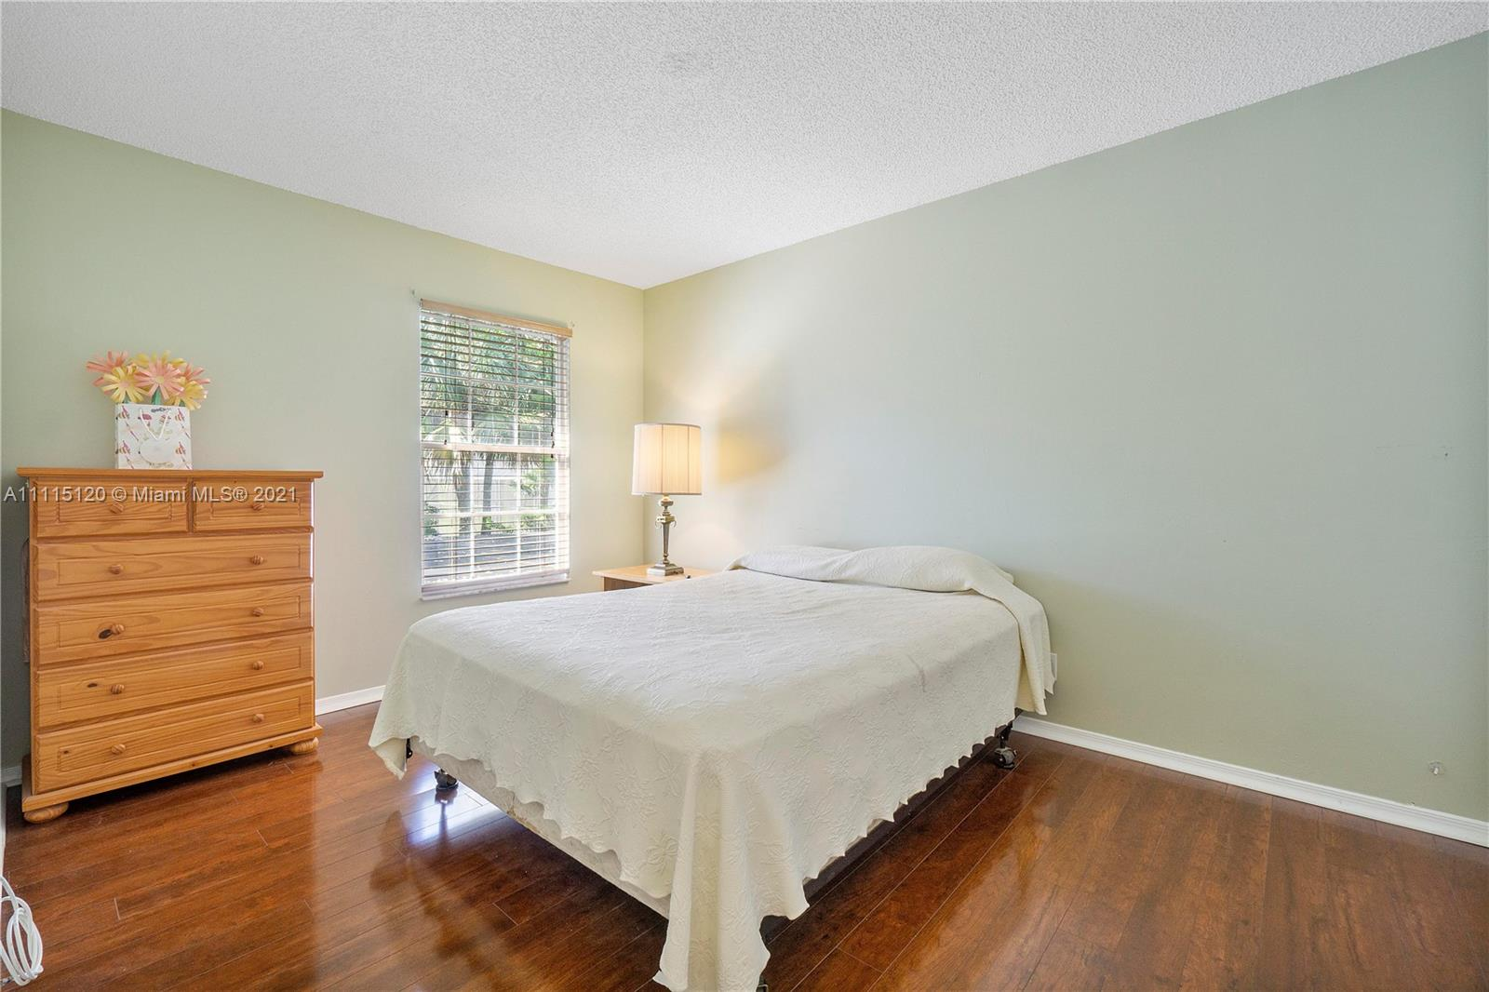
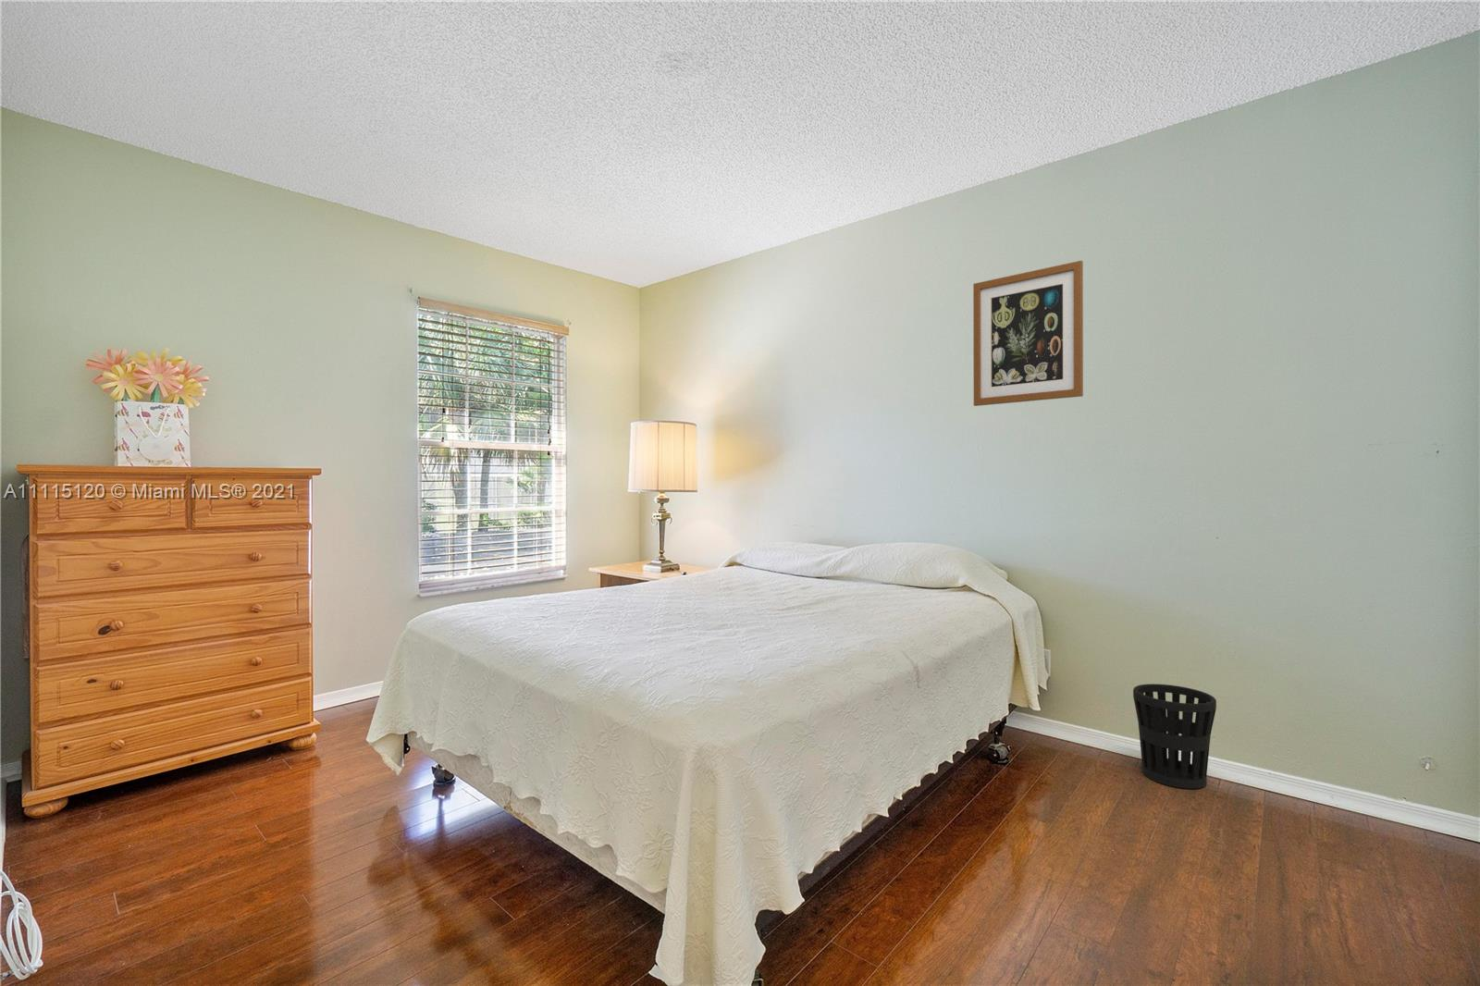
+ wall art [972,260,1084,407]
+ wastebasket [1132,683,1217,790]
